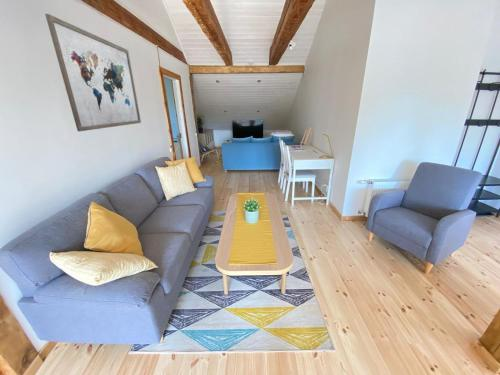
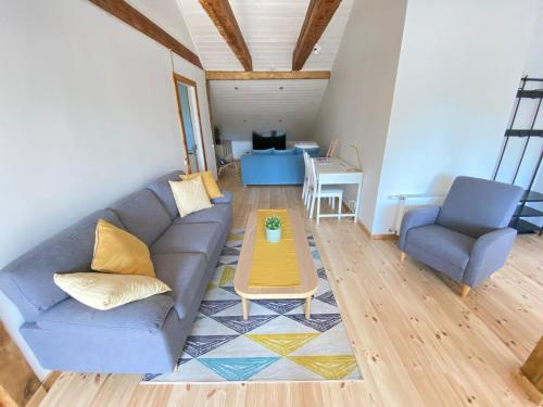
- wall art [44,13,142,132]
